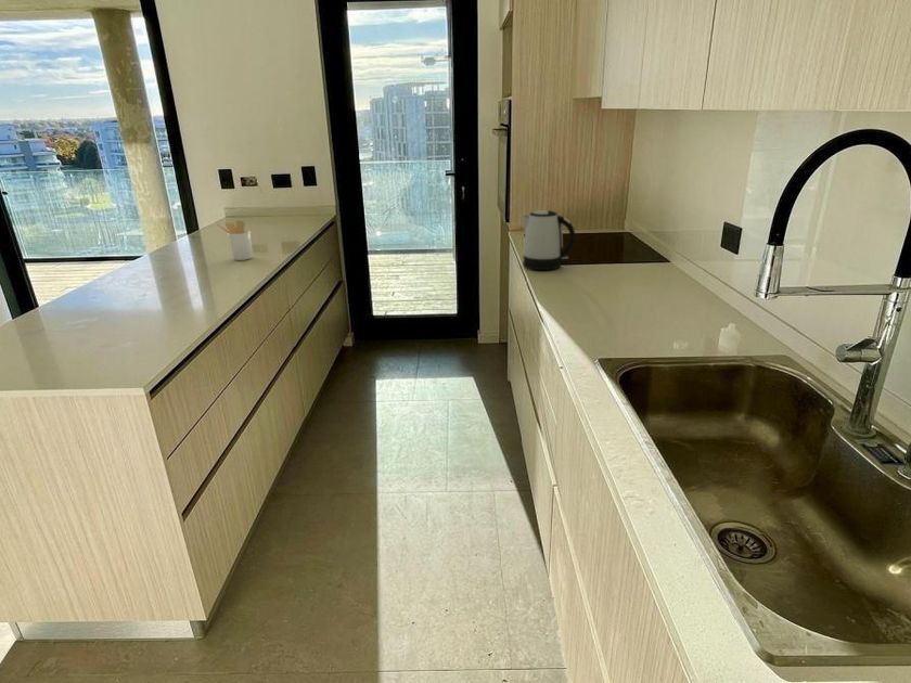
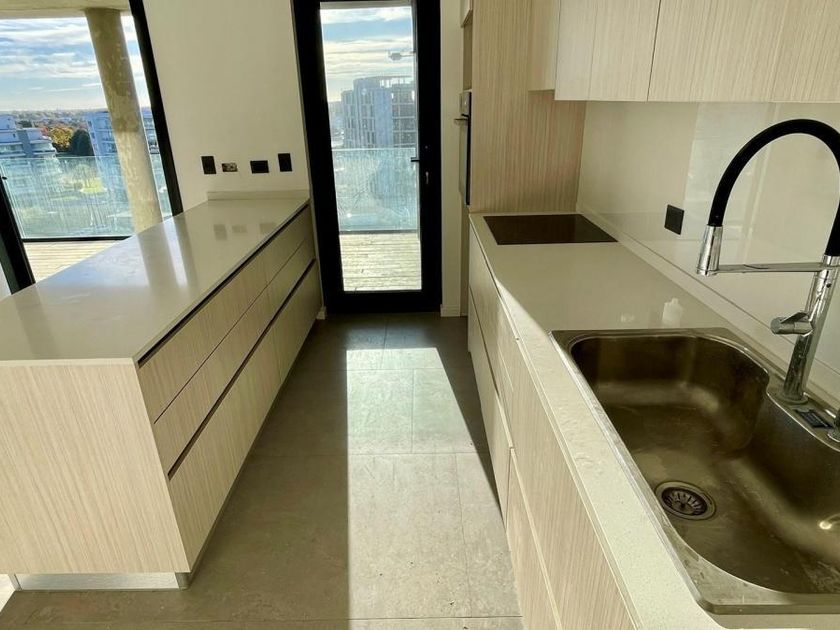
- utensil holder [215,219,254,261]
- kettle [522,209,576,271]
